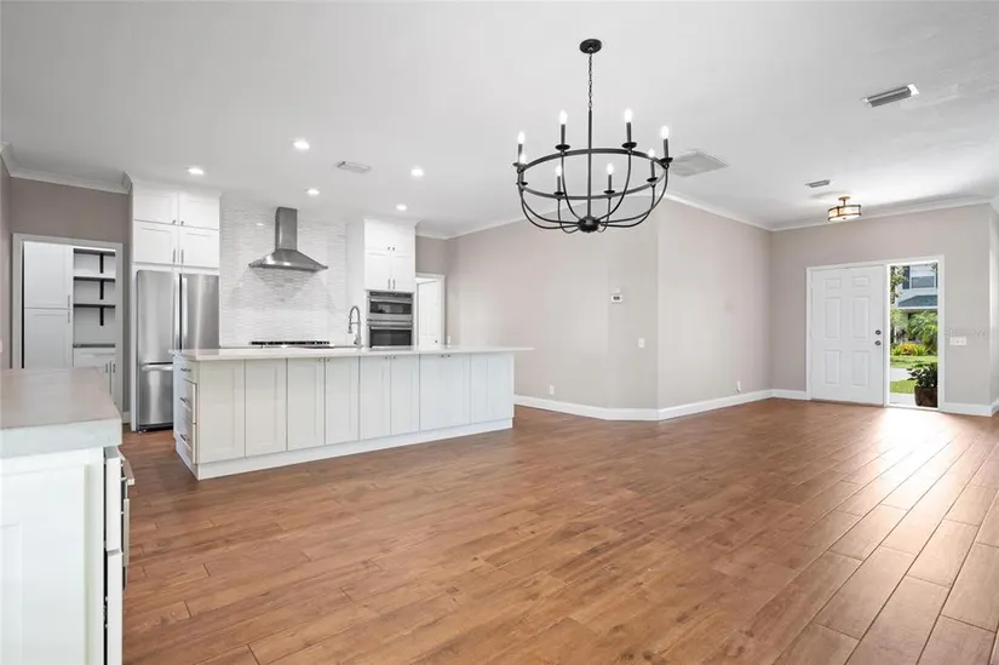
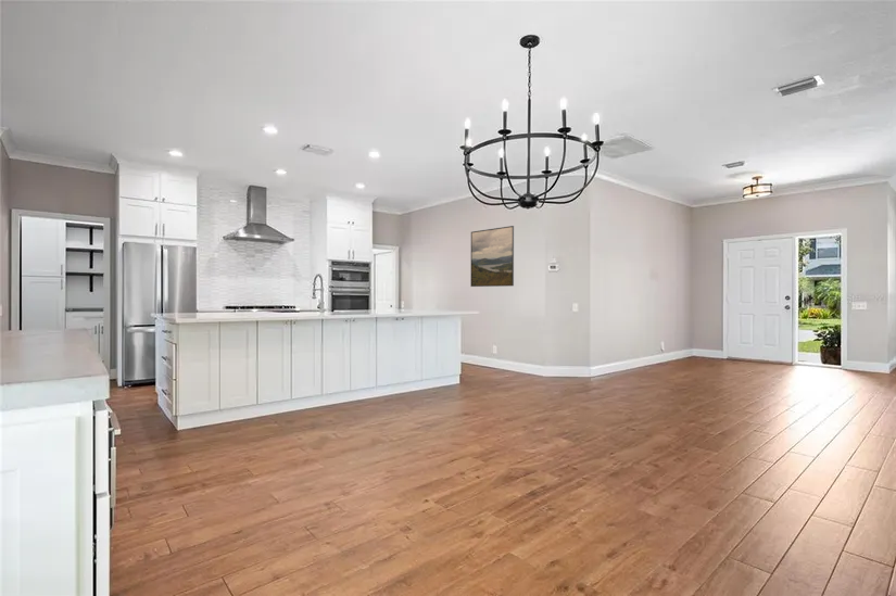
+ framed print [469,225,515,288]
